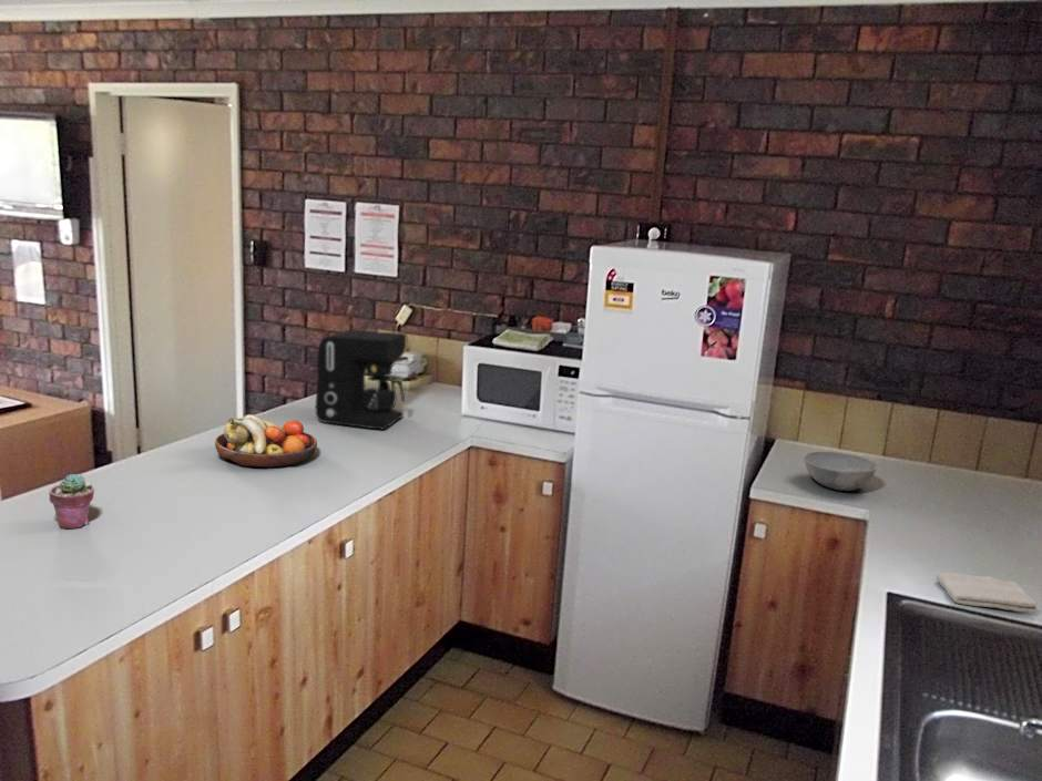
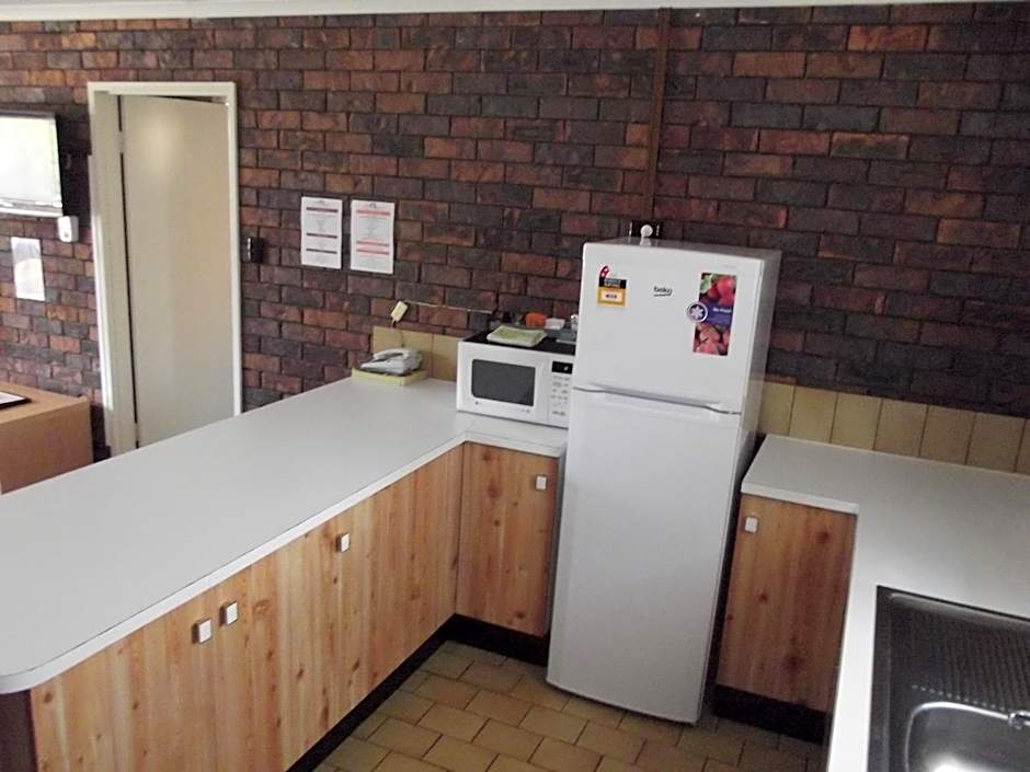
- fruit bowl [214,413,318,469]
- washcloth [934,572,1039,614]
- potted succulent [48,473,95,530]
- bowl [804,451,878,492]
- coffee maker [315,329,407,431]
